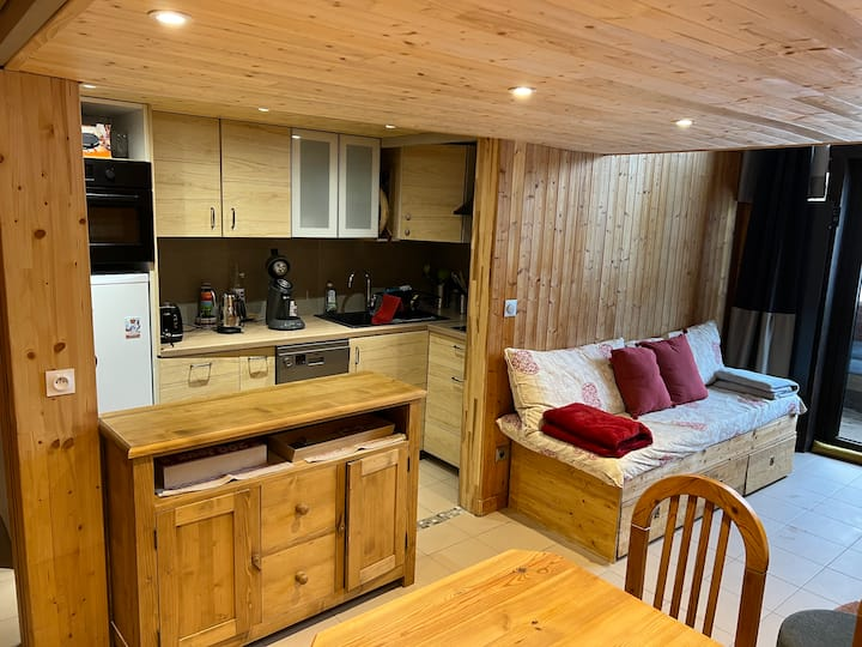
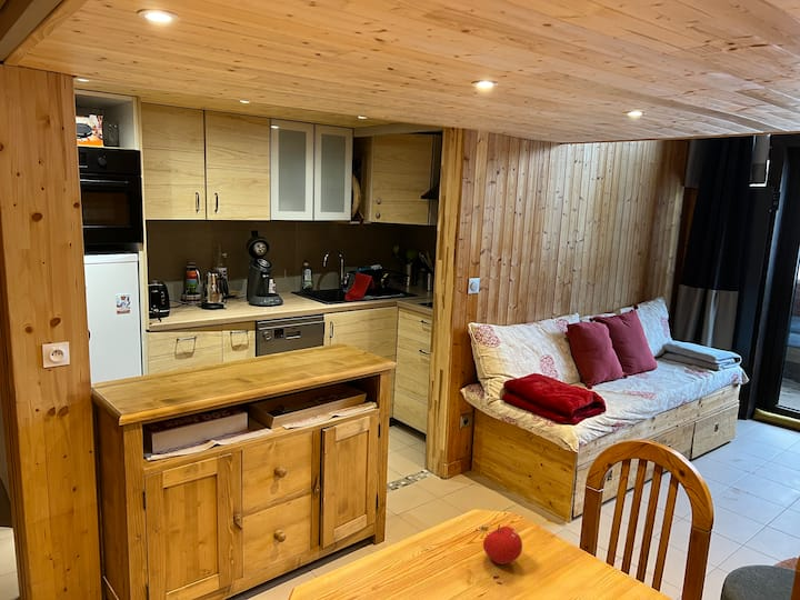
+ fruit [482,523,523,566]
